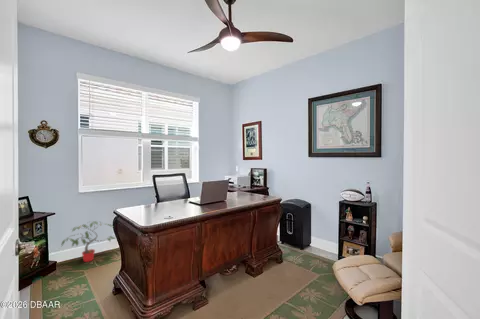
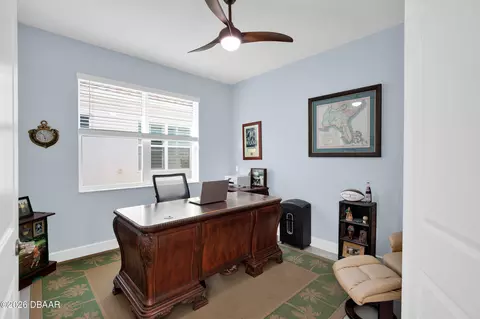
- potted plant [60,220,117,263]
